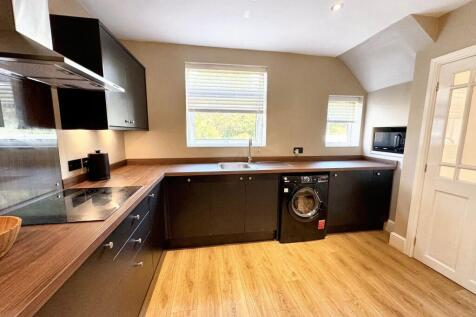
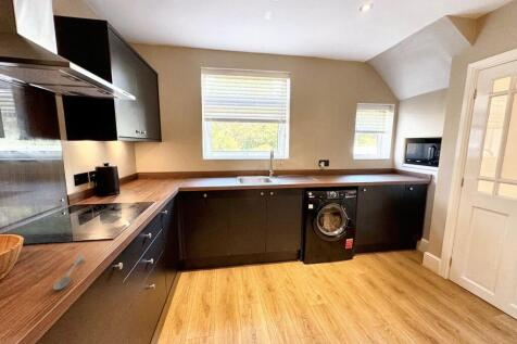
+ soupspoon [52,254,85,291]
